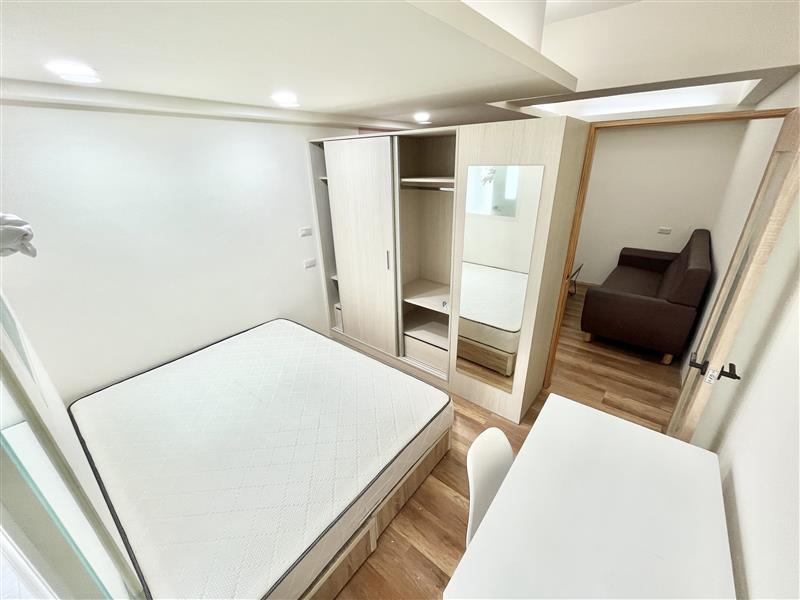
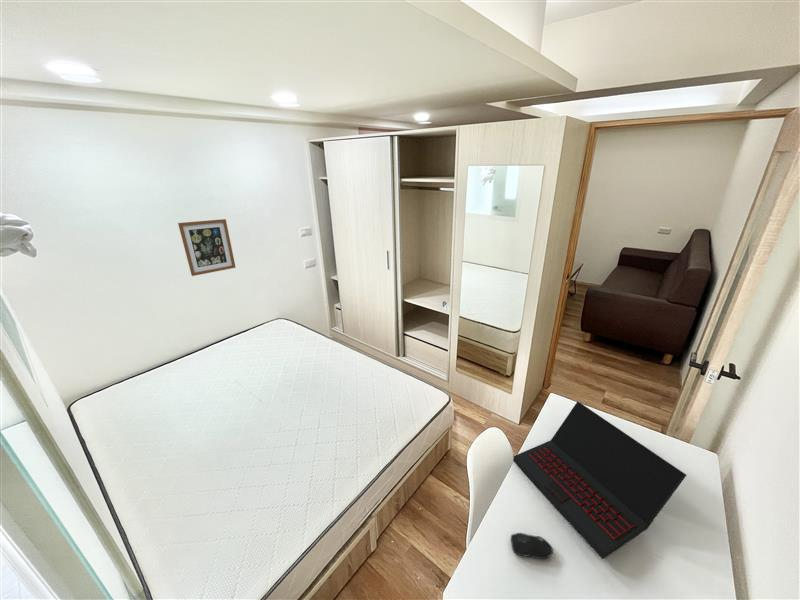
+ wall art [177,218,237,277]
+ laptop [512,401,688,560]
+ computer mouse [510,532,554,560]
